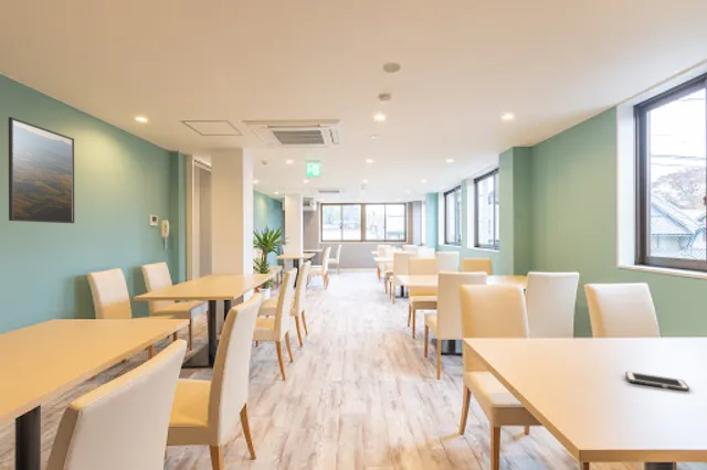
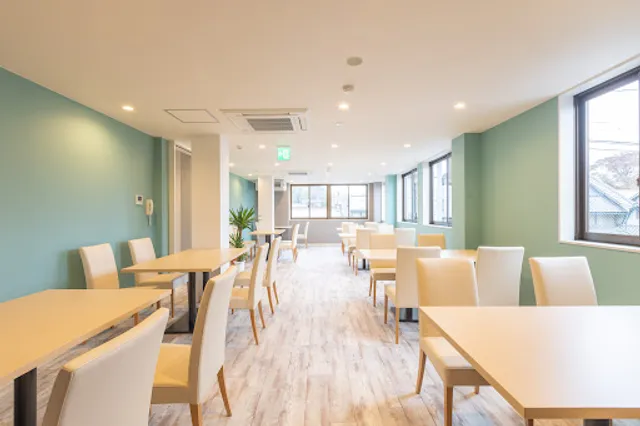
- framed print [8,116,75,224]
- cell phone [624,371,690,392]
